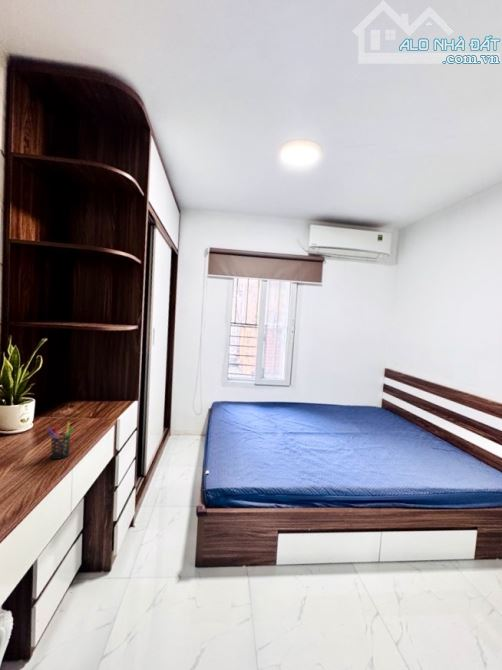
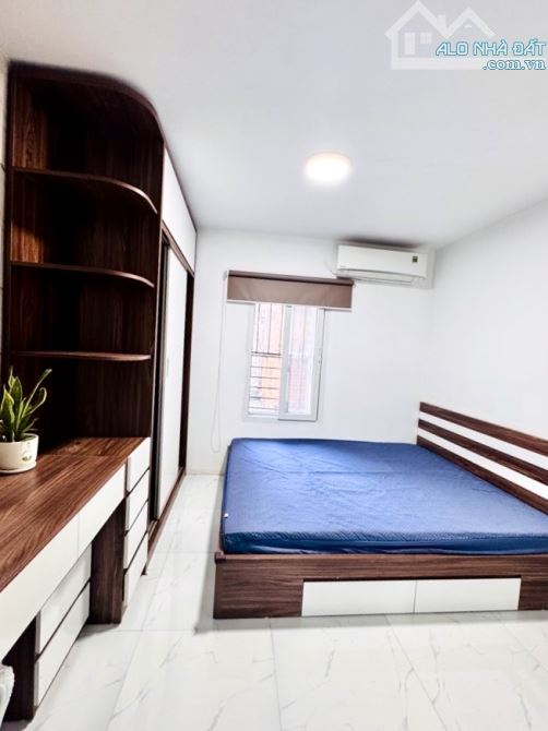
- pen holder [46,421,75,460]
